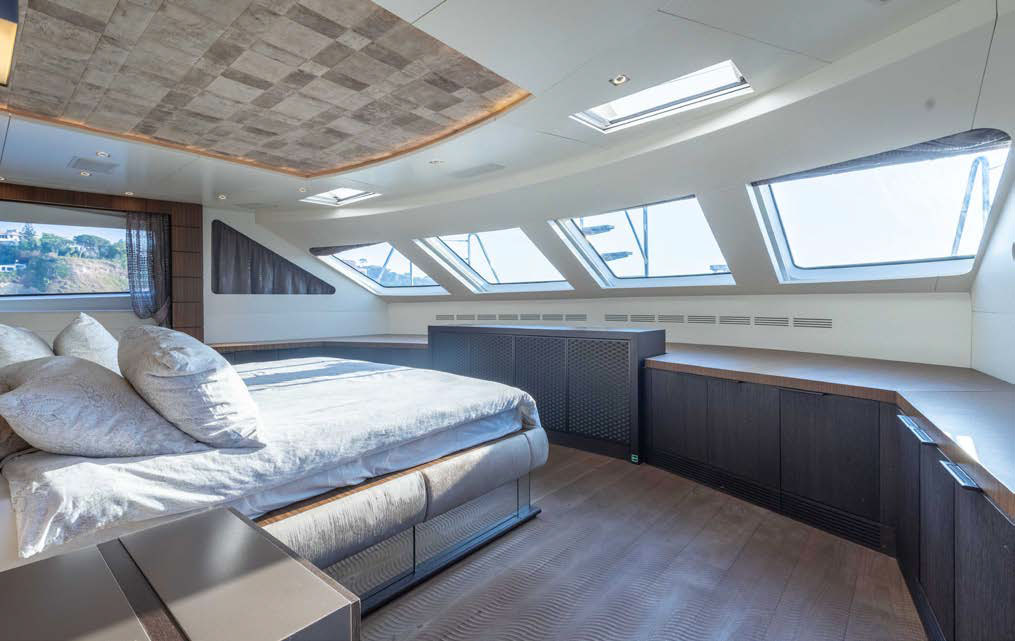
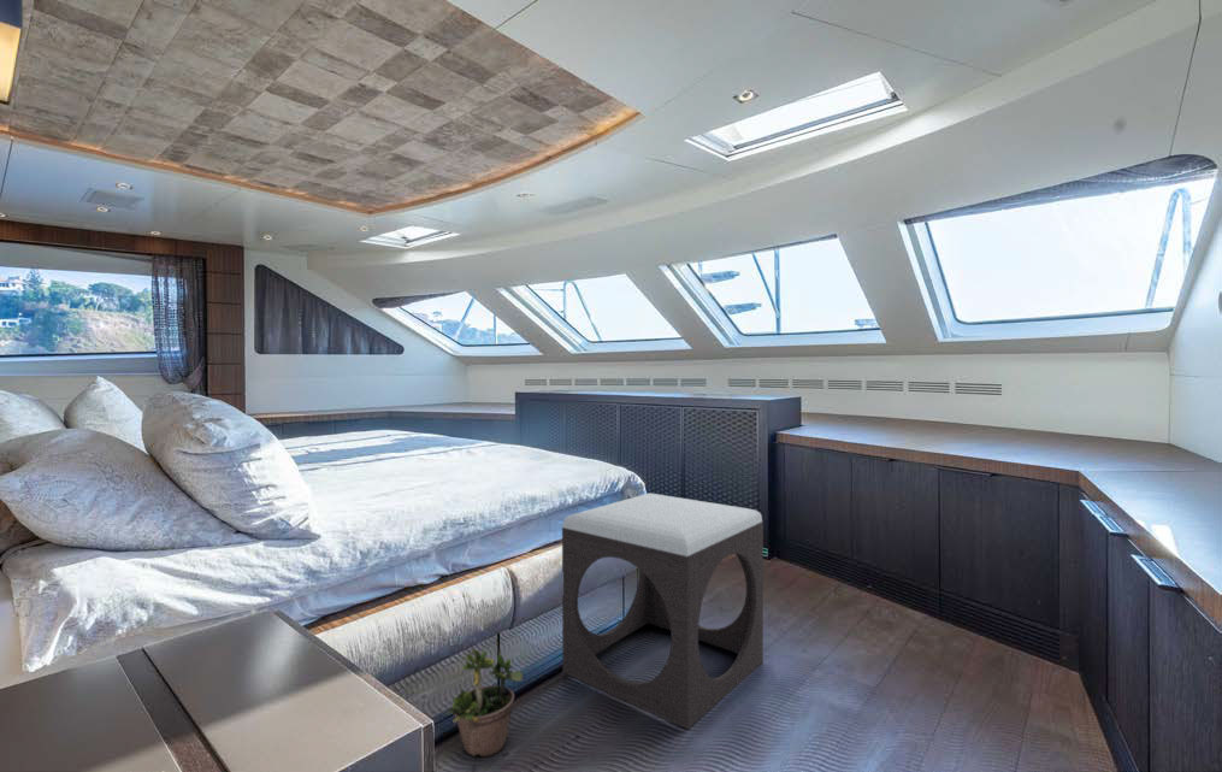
+ footstool [561,493,765,731]
+ potted plant [445,630,525,758]
